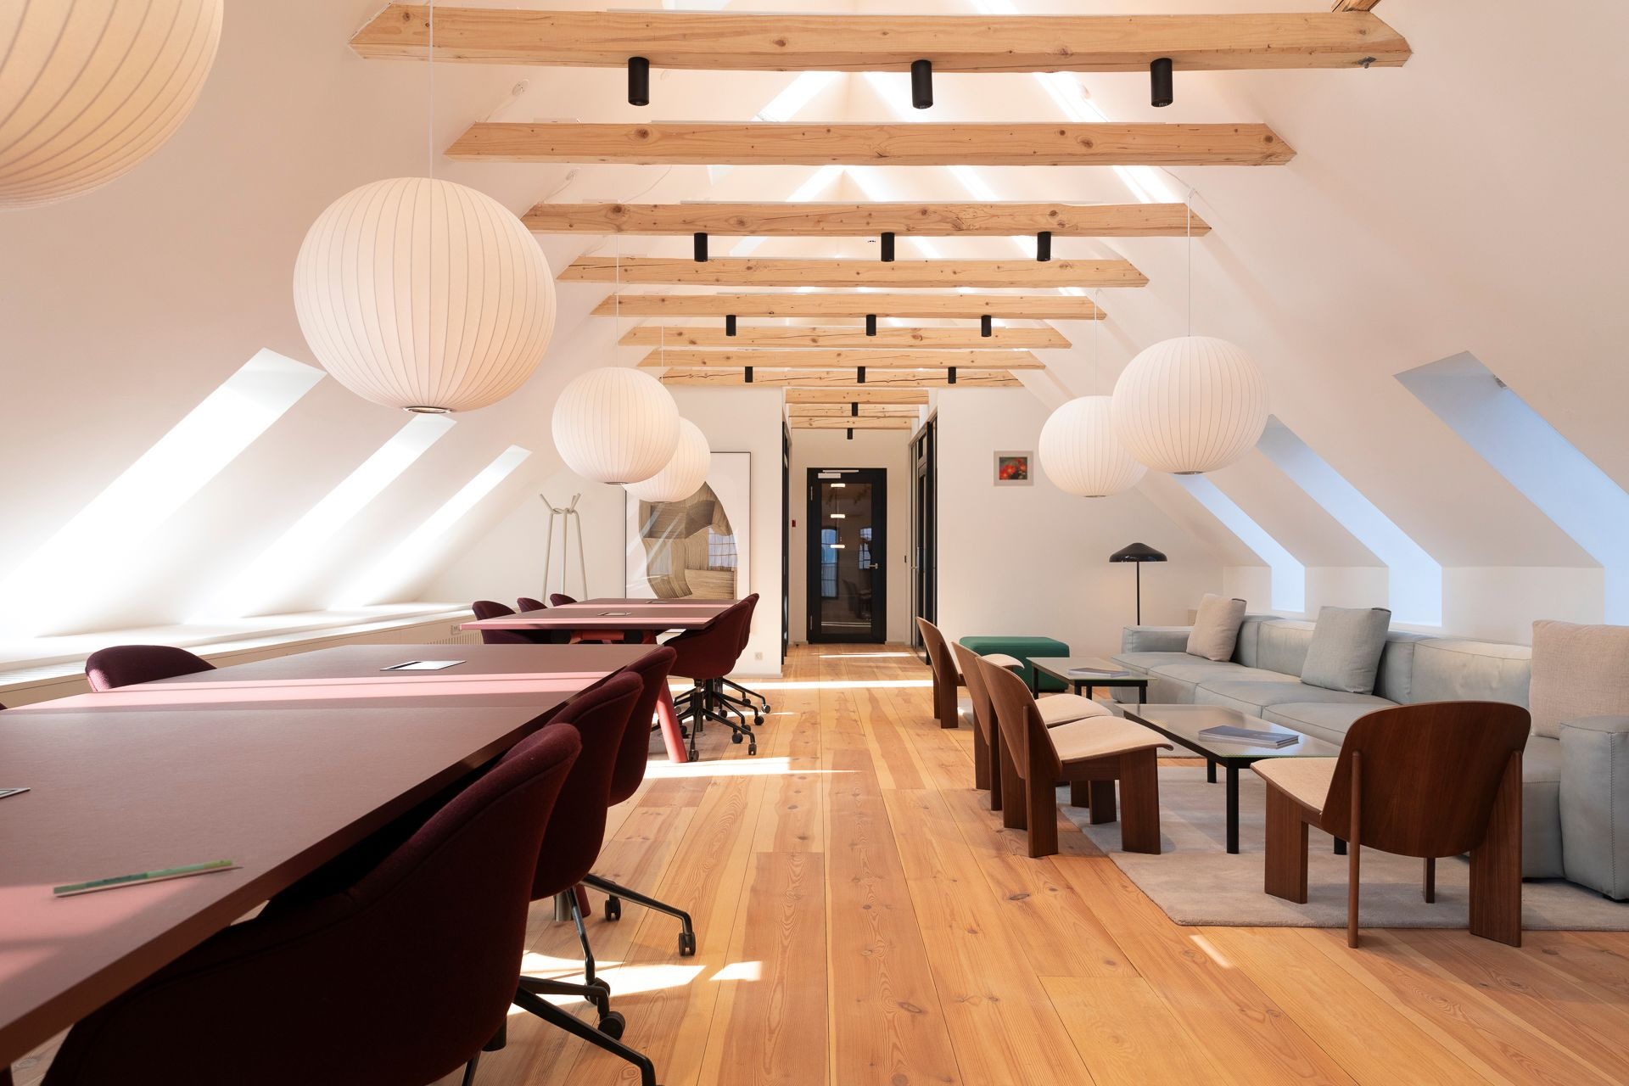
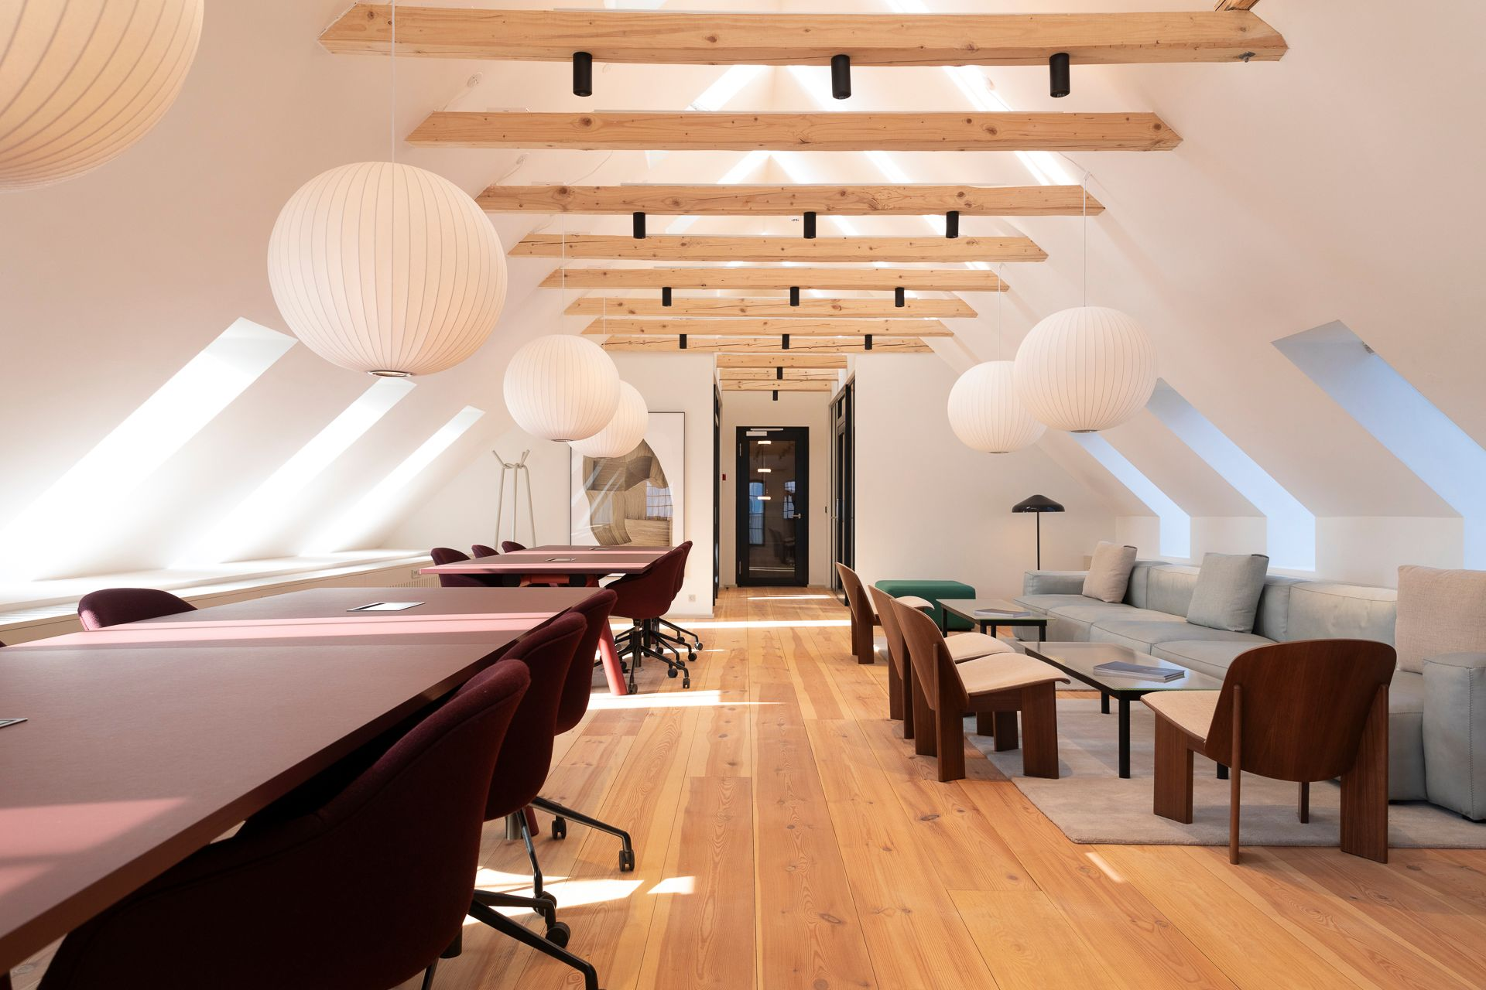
- pen [52,858,234,894]
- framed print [991,450,1034,487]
